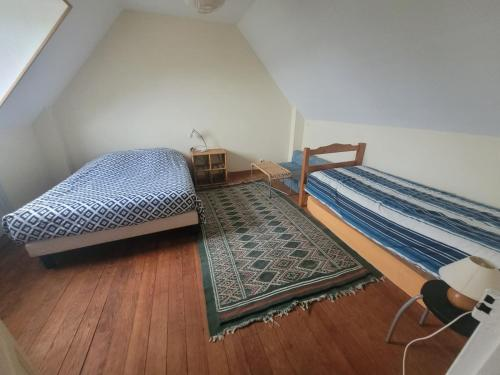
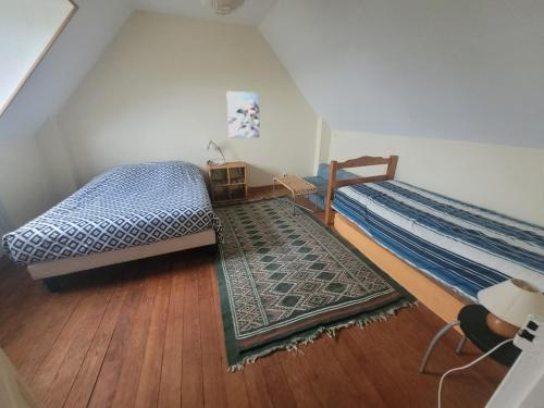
+ wall art [225,90,260,139]
